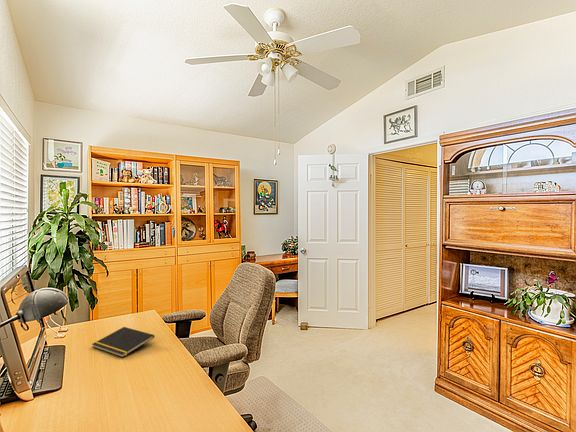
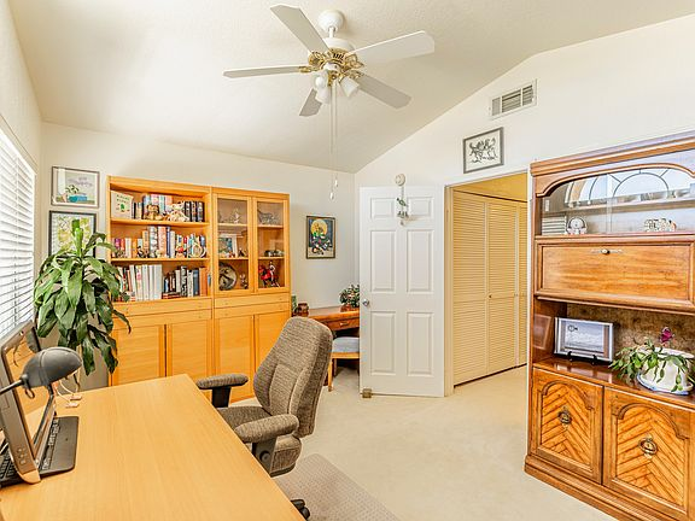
- notepad [91,326,155,358]
